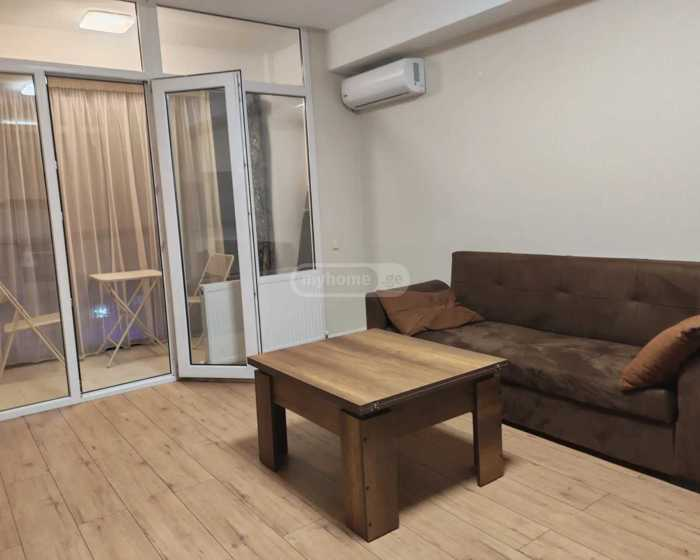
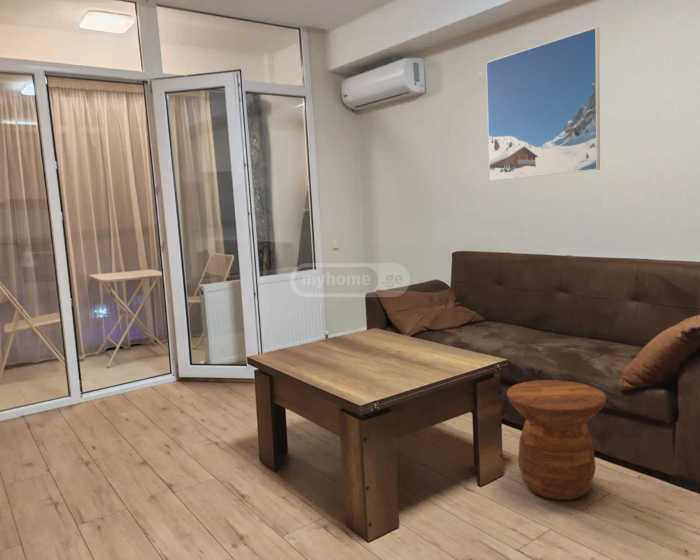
+ side table [506,379,607,501]
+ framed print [485,26,601,182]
